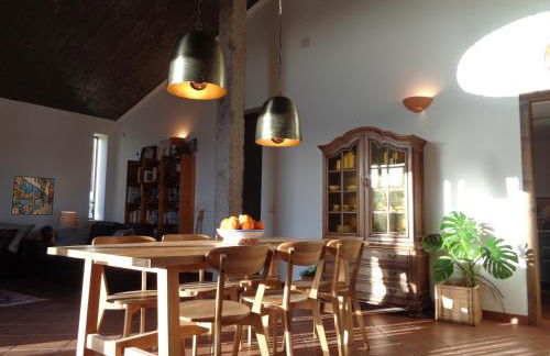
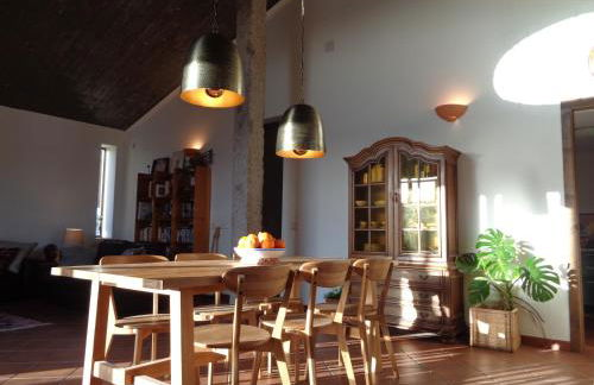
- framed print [10,175,56,216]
